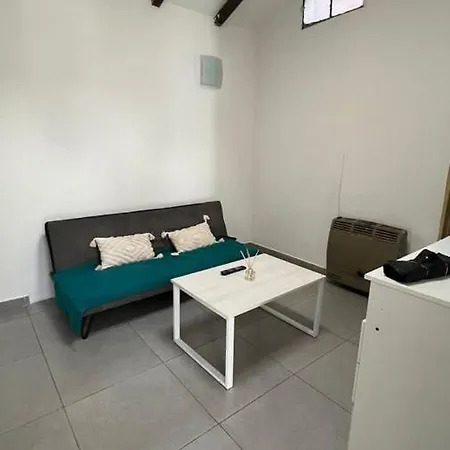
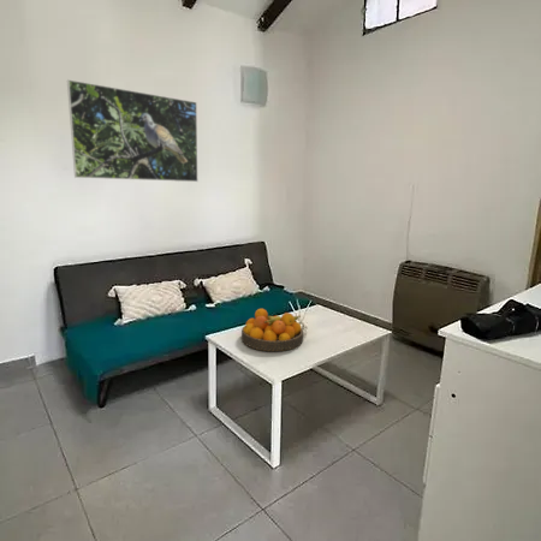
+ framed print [66,78,200,183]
+ fruit bowl [240,308,304,352]
